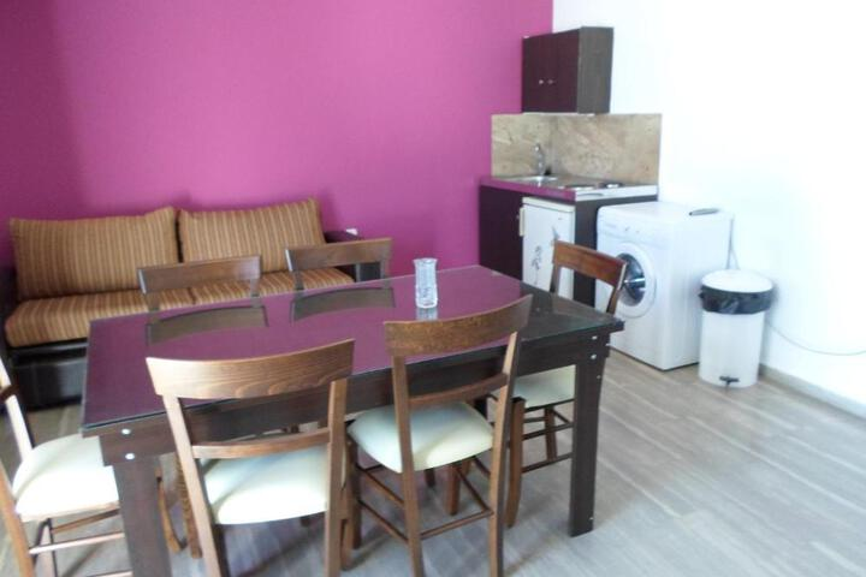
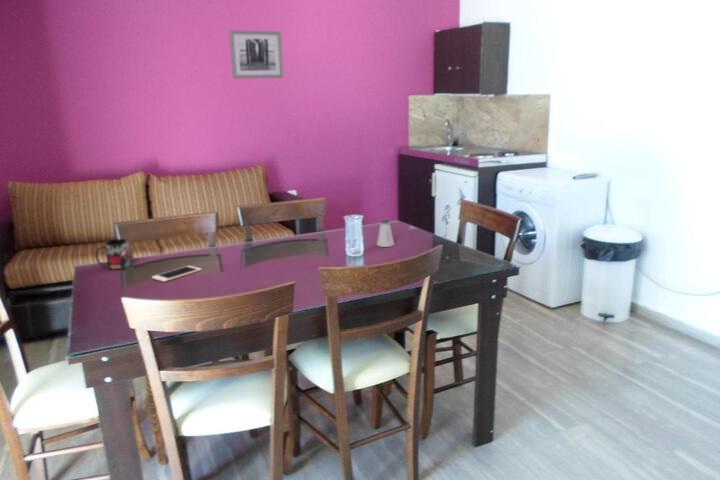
+ wall art [228,29,285,80]
+ cell phone [151,265,203,283]
+ saltshaker [376,219,395,248]
+ mug [94,238,132,271]
